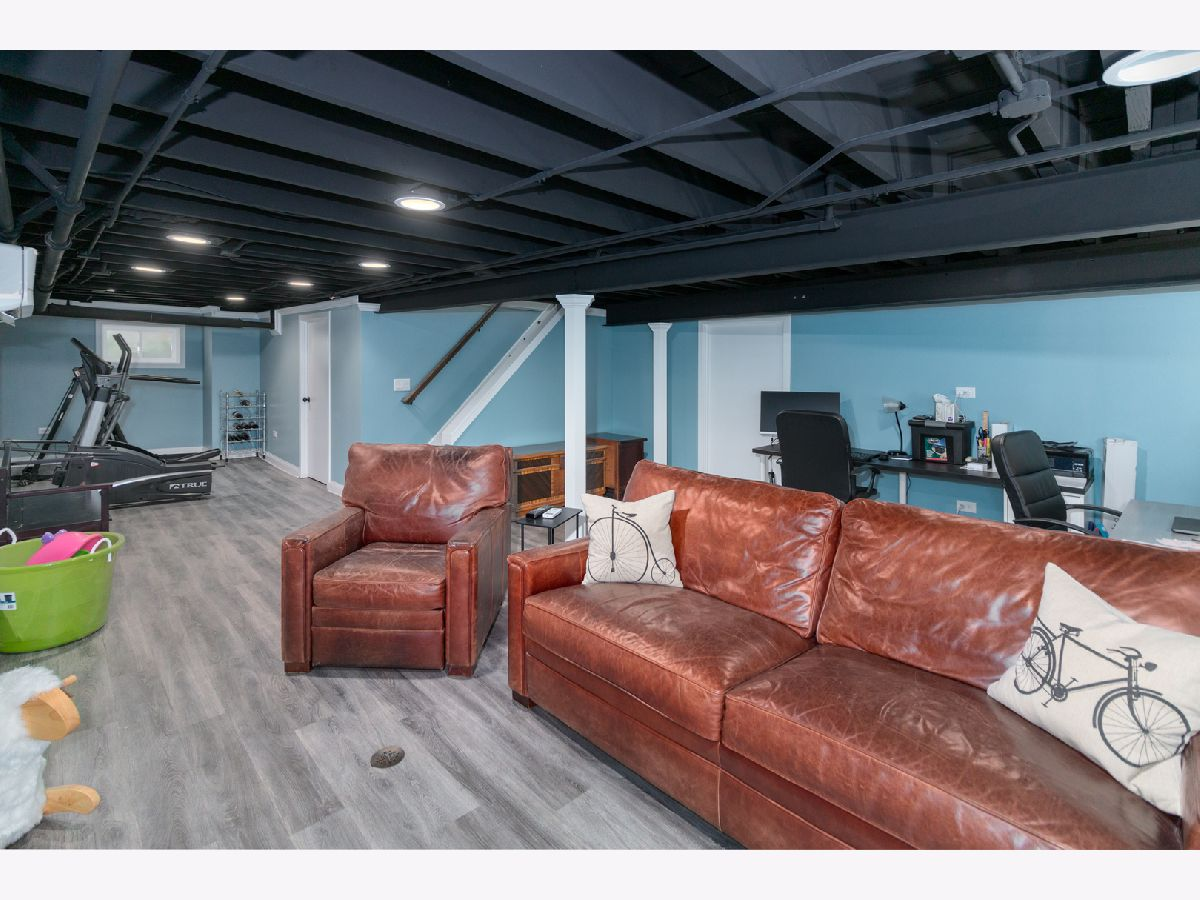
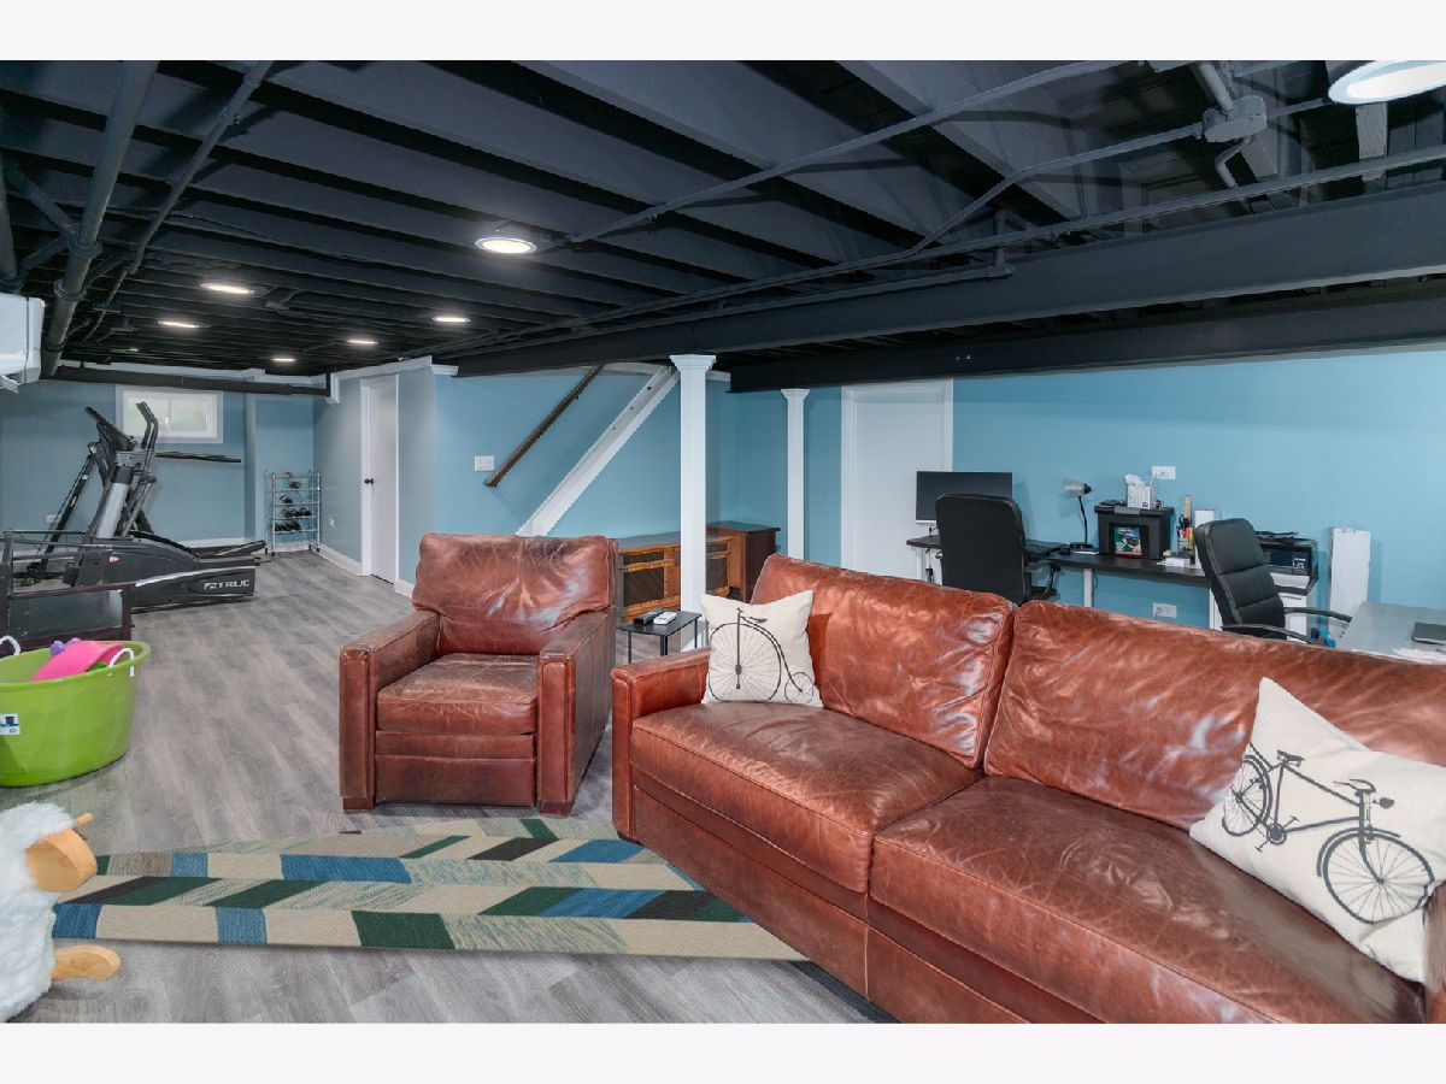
+ rug [51,817,813,962]
